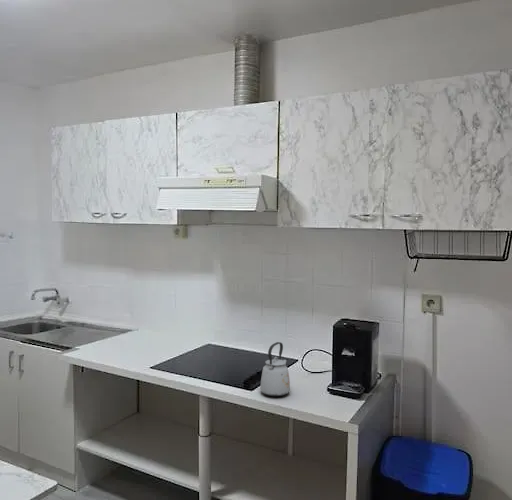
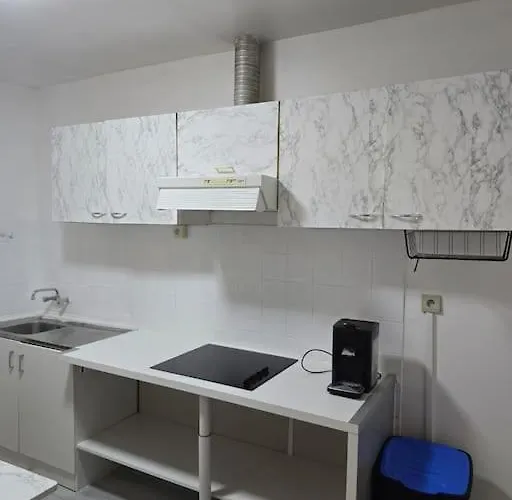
- kettle [259,341,291,397]
